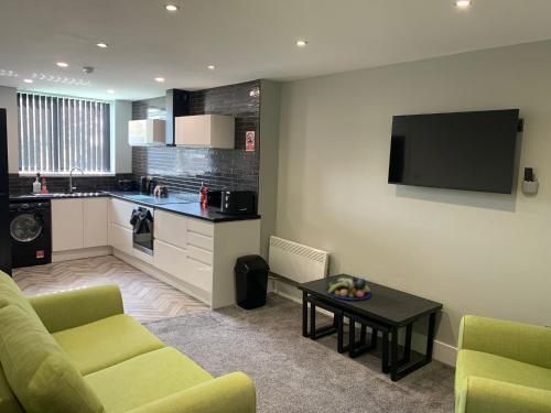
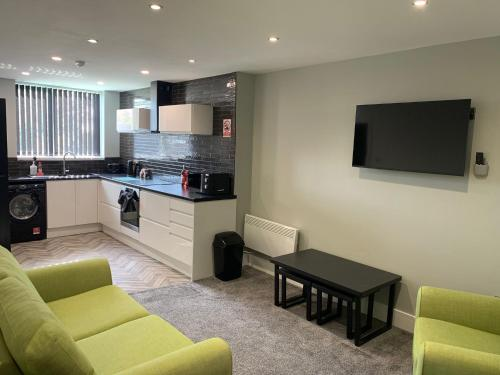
- fruit bowl [325,275,372,301]
